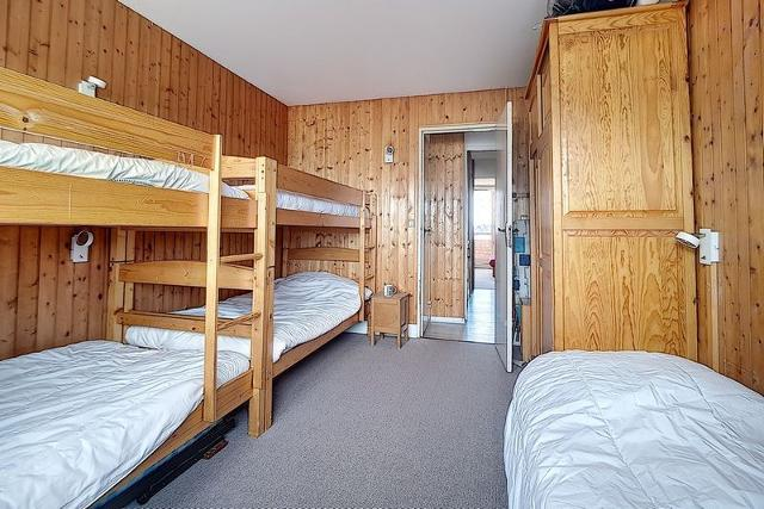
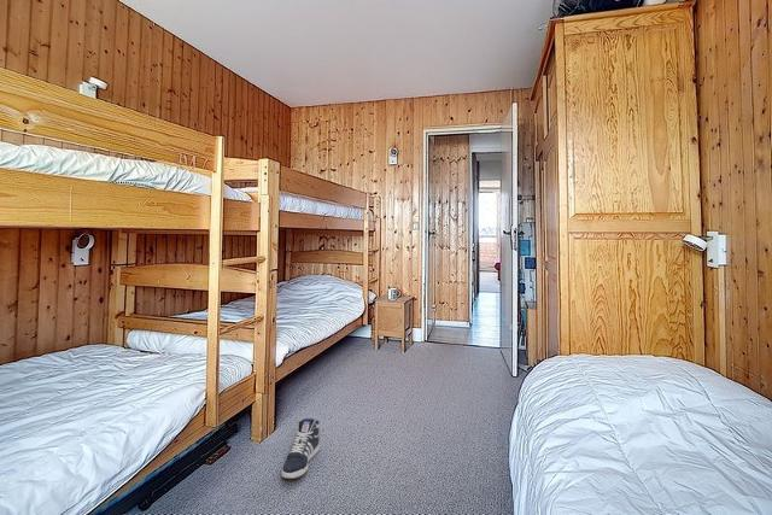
+ sneaker [280,417,321,480]
